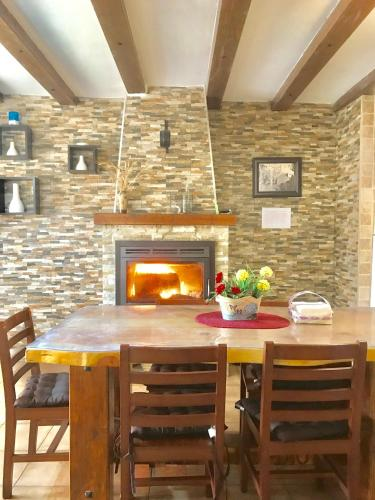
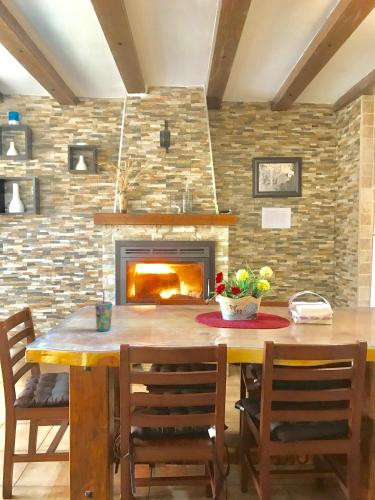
+ cup [94,288,113,332]
